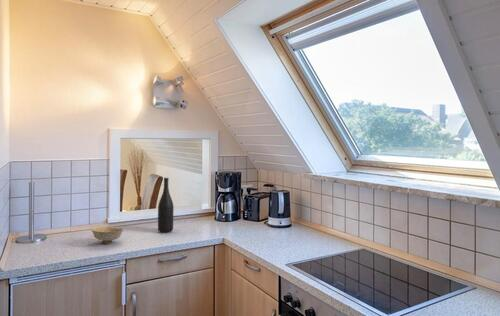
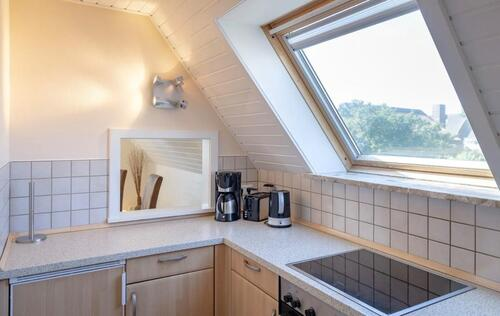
- bowl [91,225,124,245]
- wine bottle [157,177,175,233]
